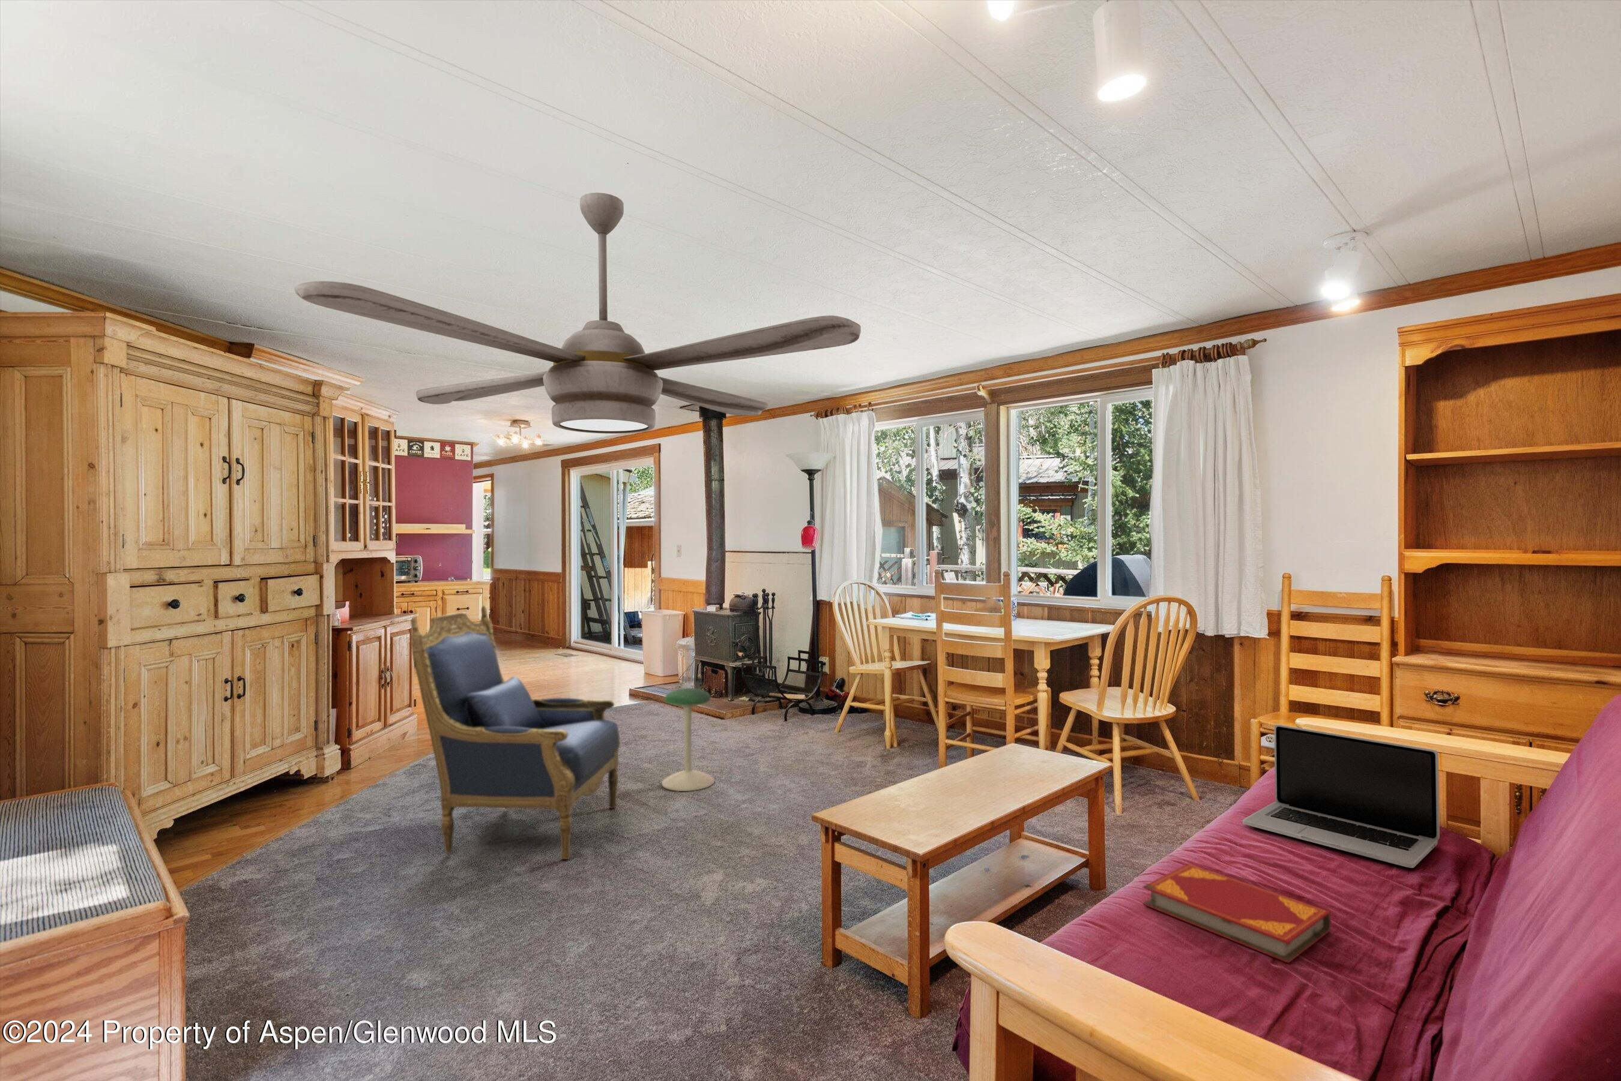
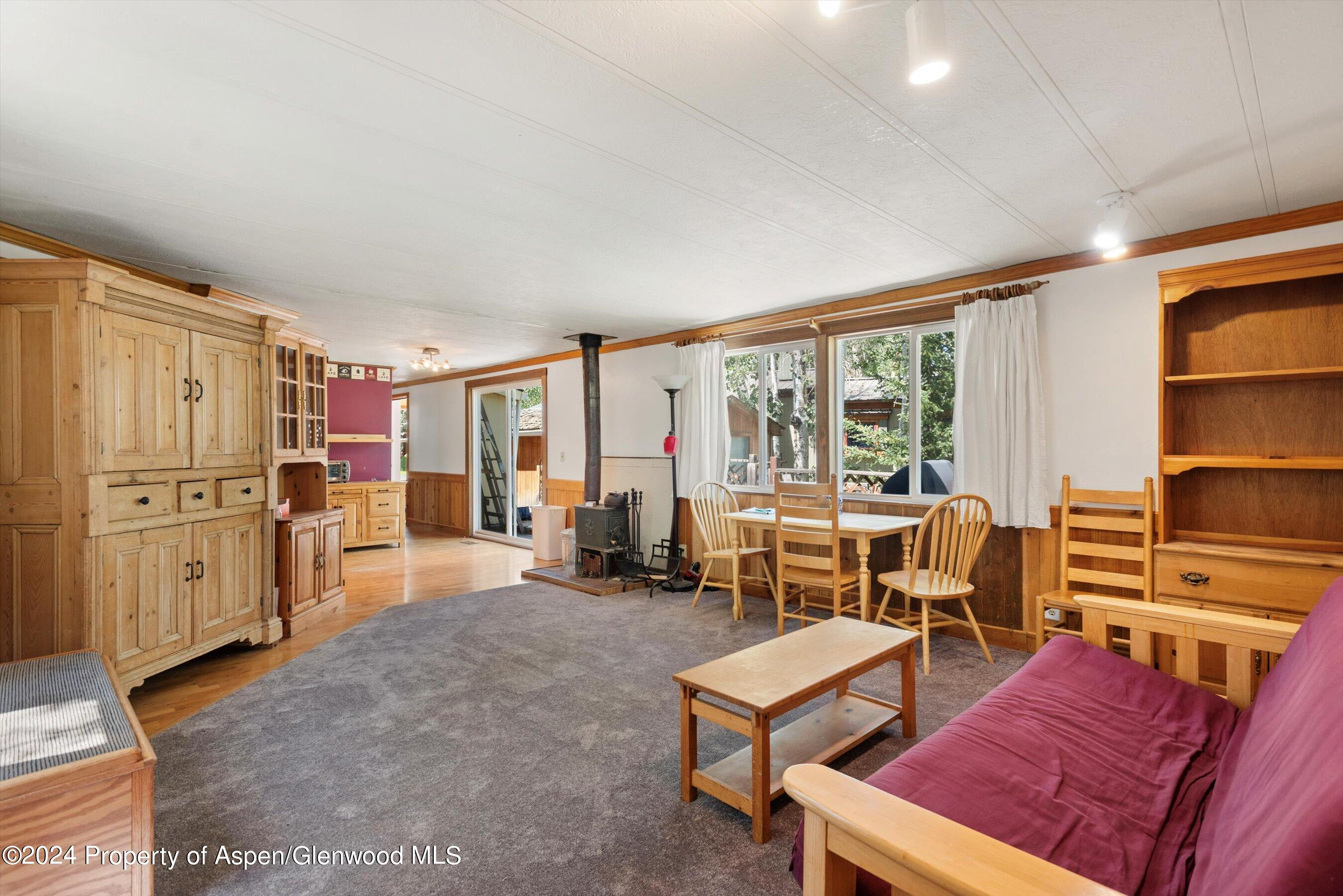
- armchair [410,604,622,860]
- stool [661,688,715,791]
- ceiling fan [293,192,862,434]
- laptop [1242,724,1440,869]
- hardback book [1143,863,1331,964]
